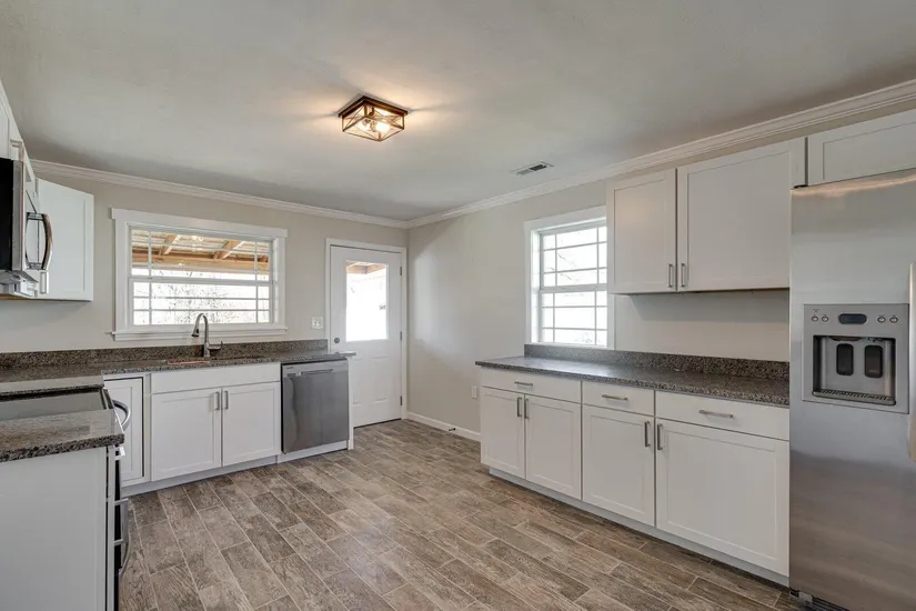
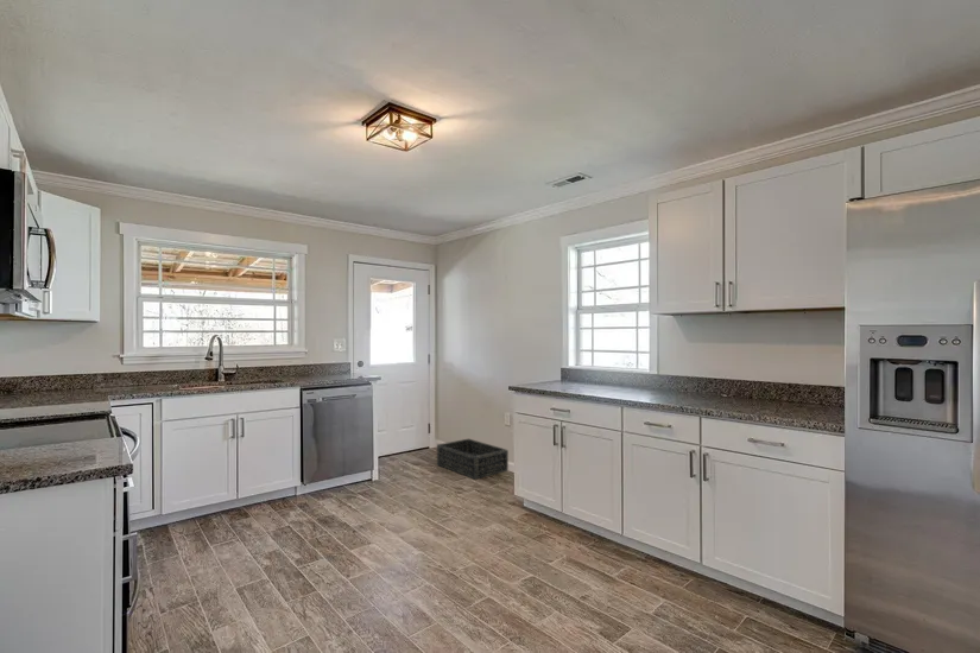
+ basket [436,438,510,481]
